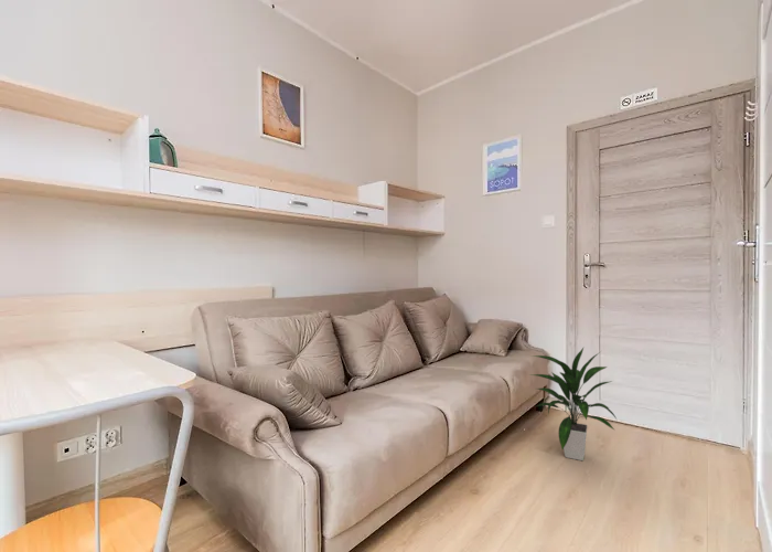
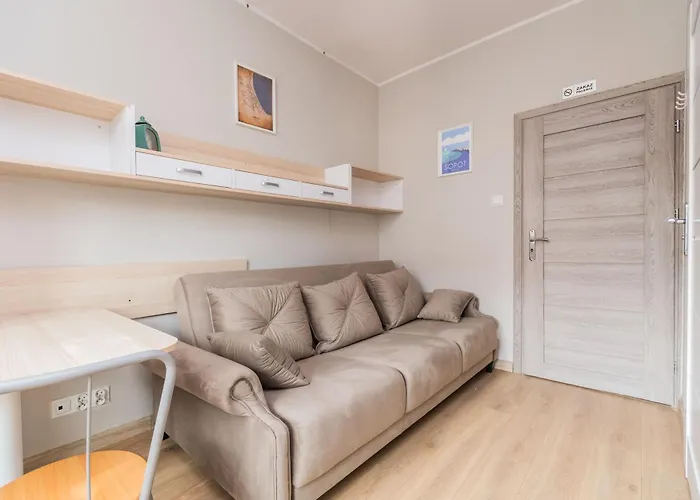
- indoor plant [529,347,619,461]
